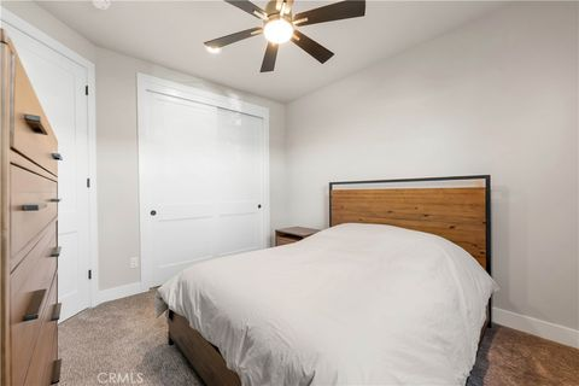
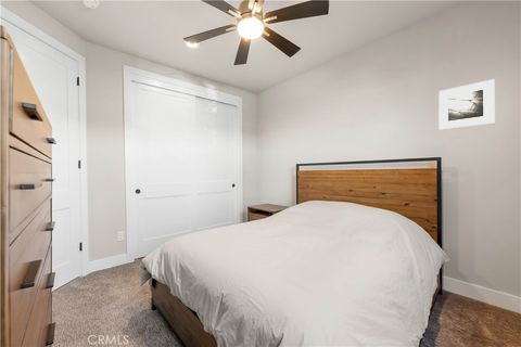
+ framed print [437,78,496,130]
